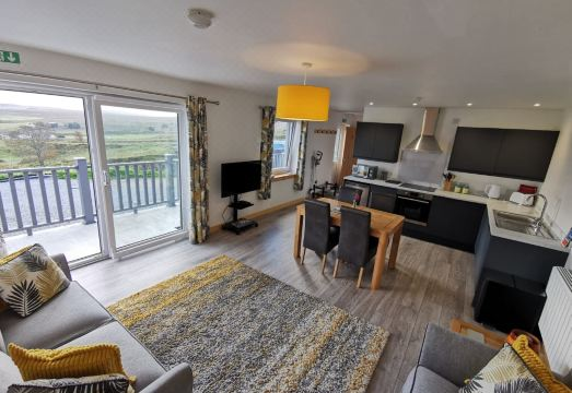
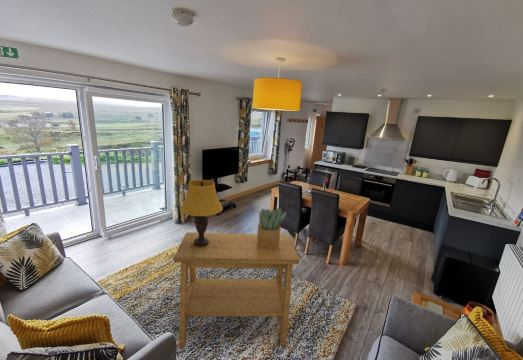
+ table lamp [179,179,224,246]
+ side table [173,231,301,350]
+ potted plant [256,207,287,250]
